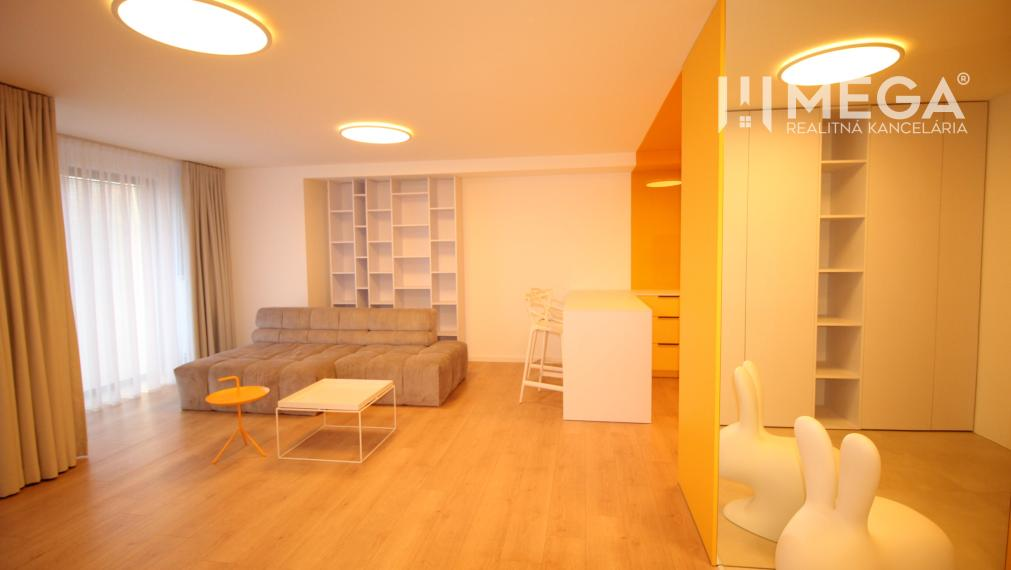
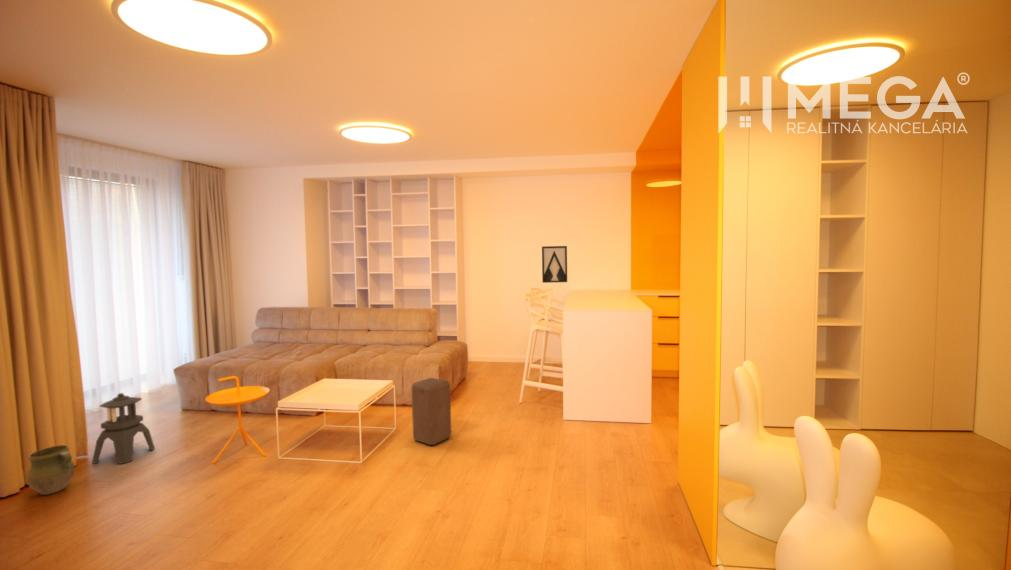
+ ceramic jug [25,444,76,496]
+ stool [410,377,452,446]
+ lantern [91,392,156,465]
+ wall art [541,245,568,284]
